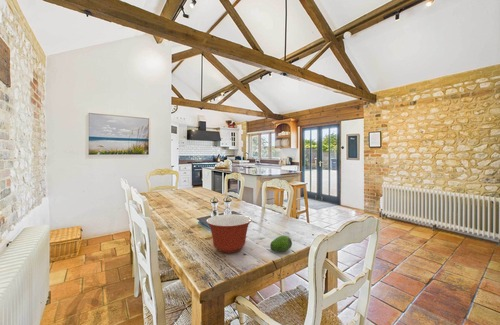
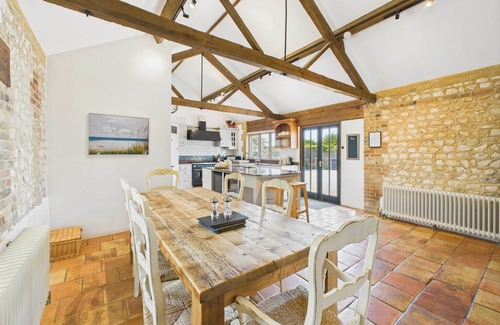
- fruit [269,235,293,253]
- mixing bowl [206,213,253,254]
